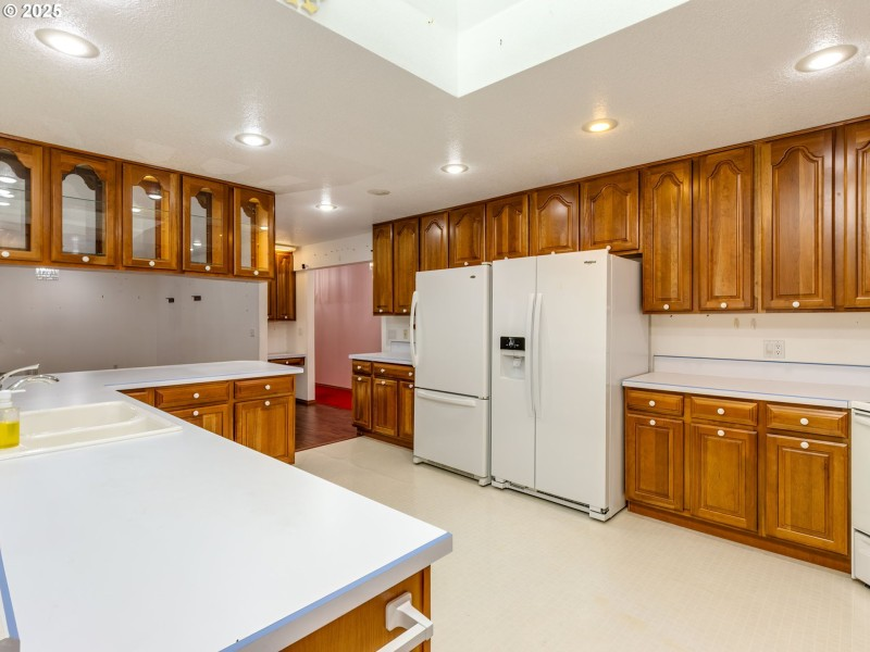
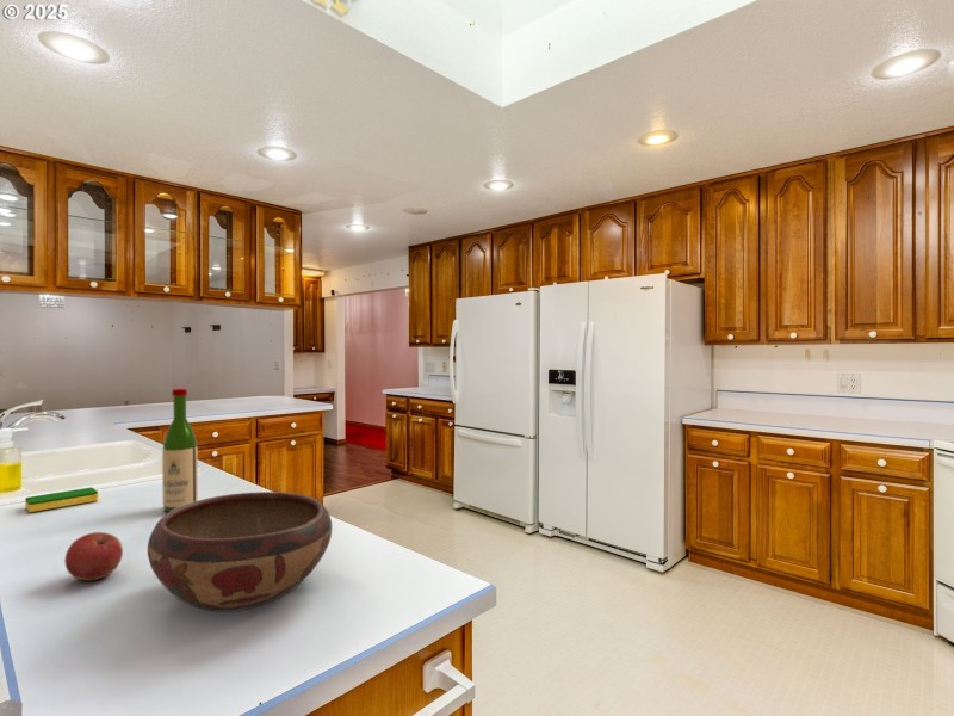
+ decorative bowl [147,490,333,612]
+ dish sponge [24,487,99,513]
+ wine bottle [161,388,199,513]
+ apple [63,531,124,582]
